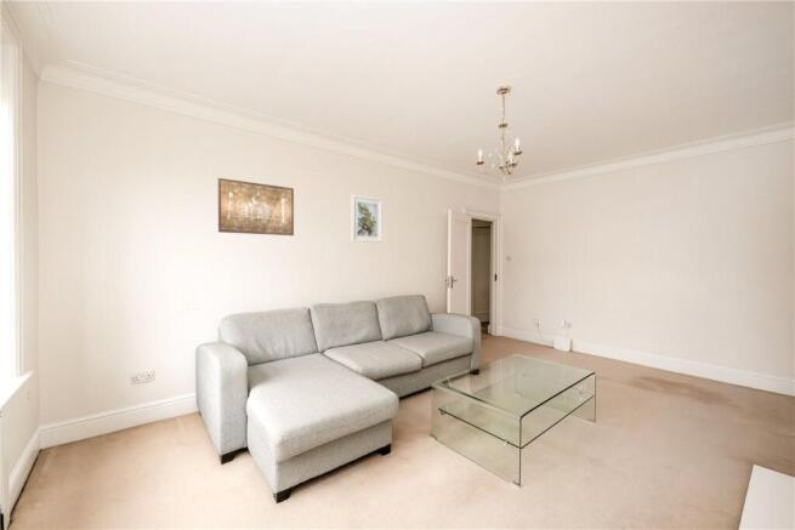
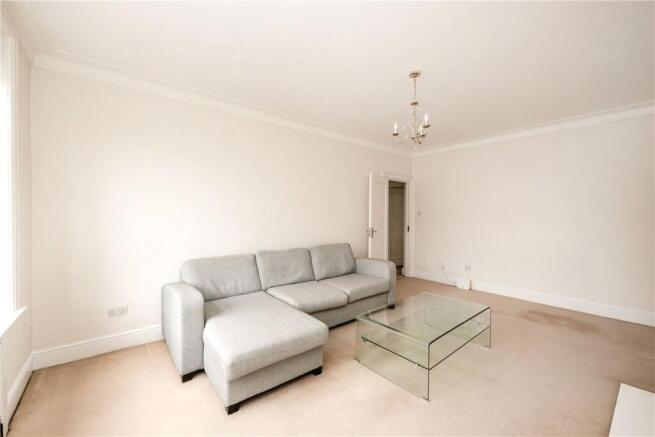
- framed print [351,194,384,244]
- wall art [217,177,295,236]
